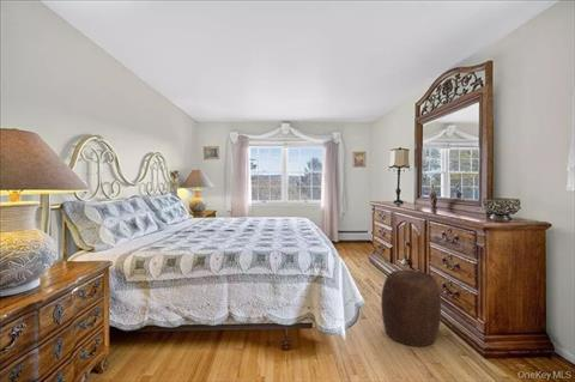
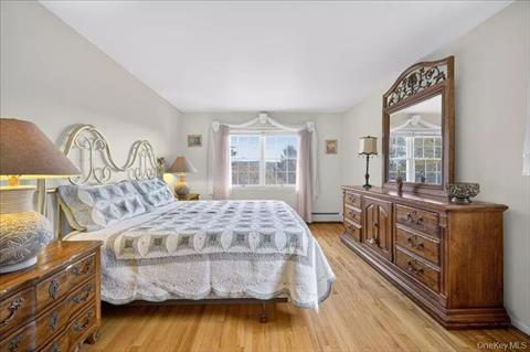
- stool [380,269,442,347]
